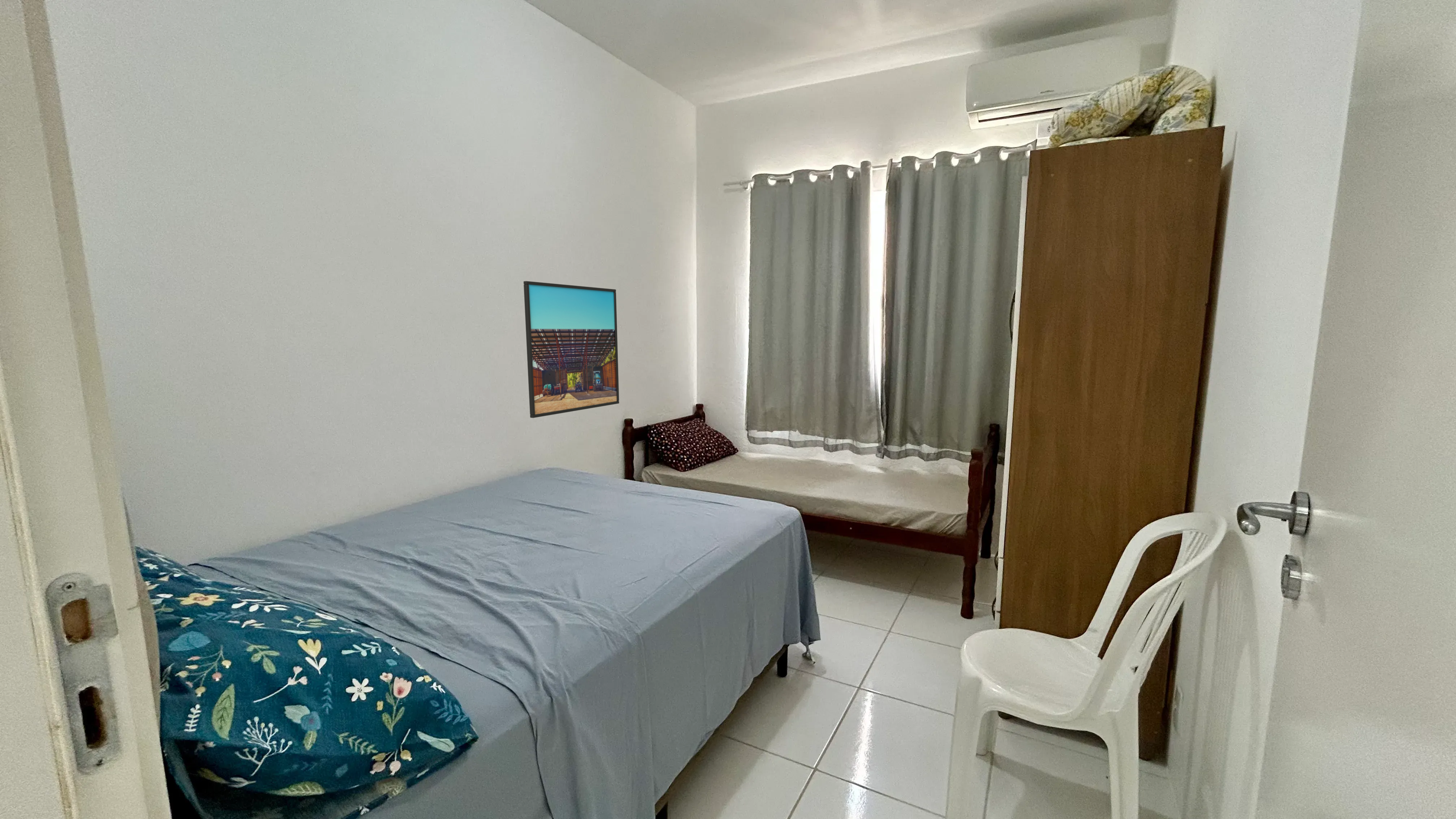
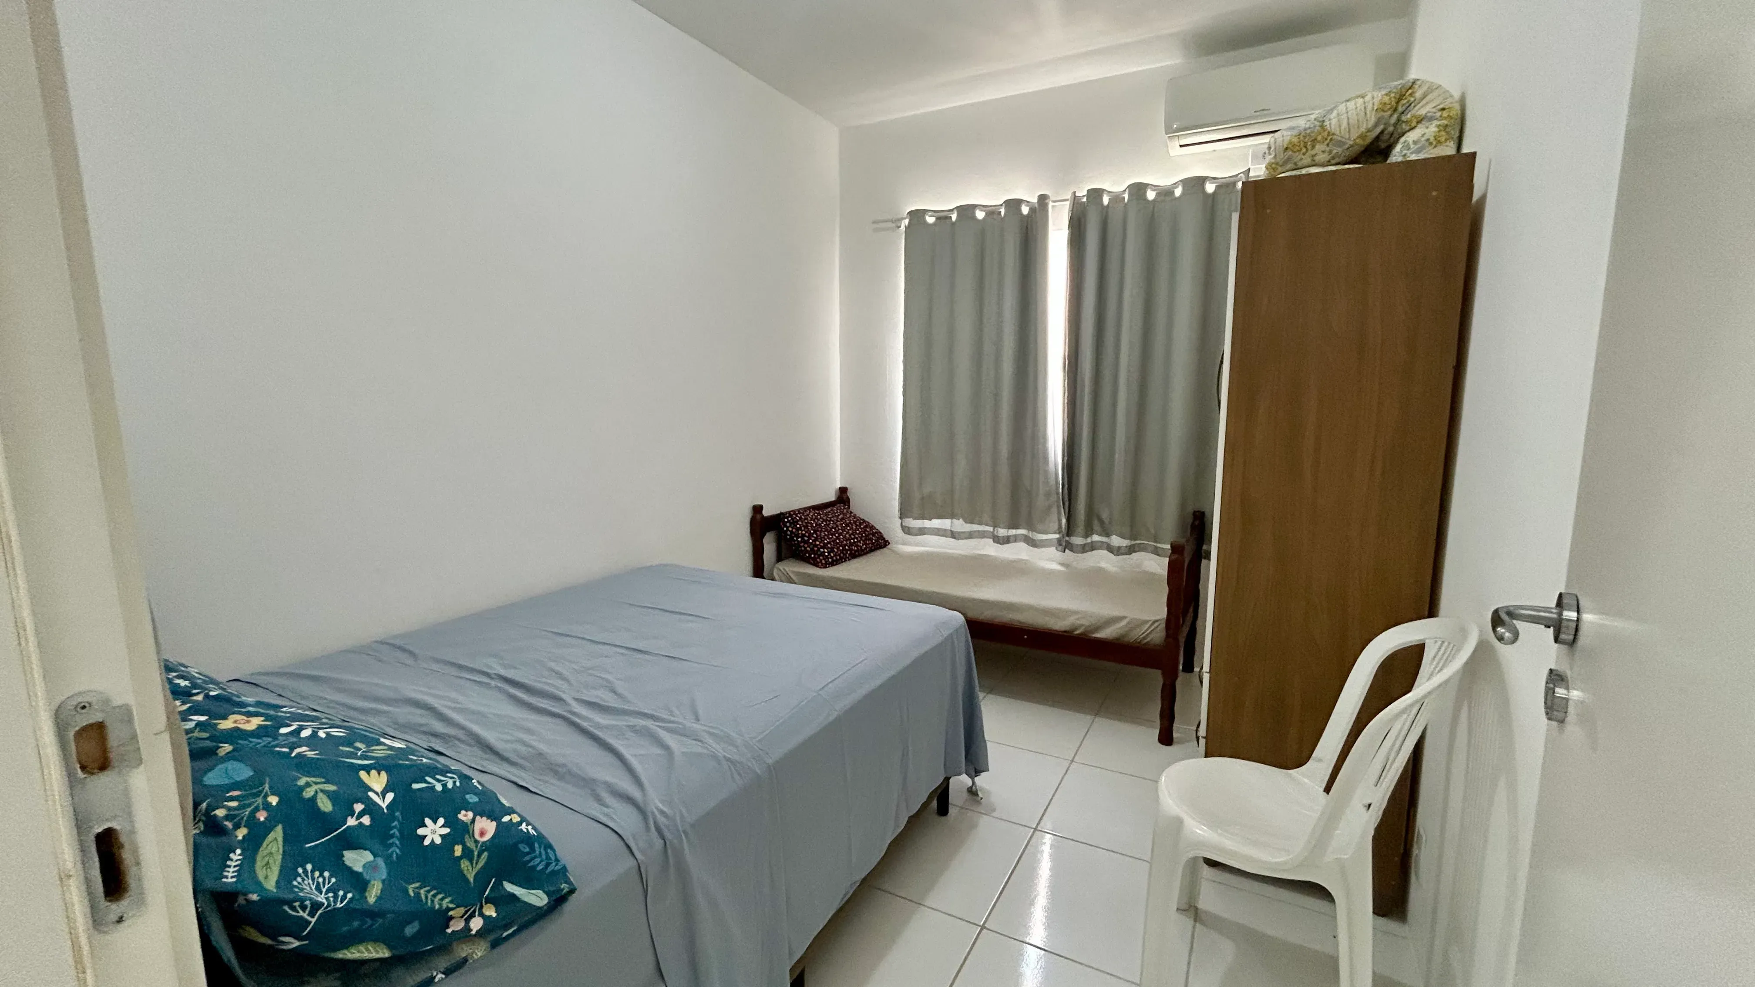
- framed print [523,281,620,419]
